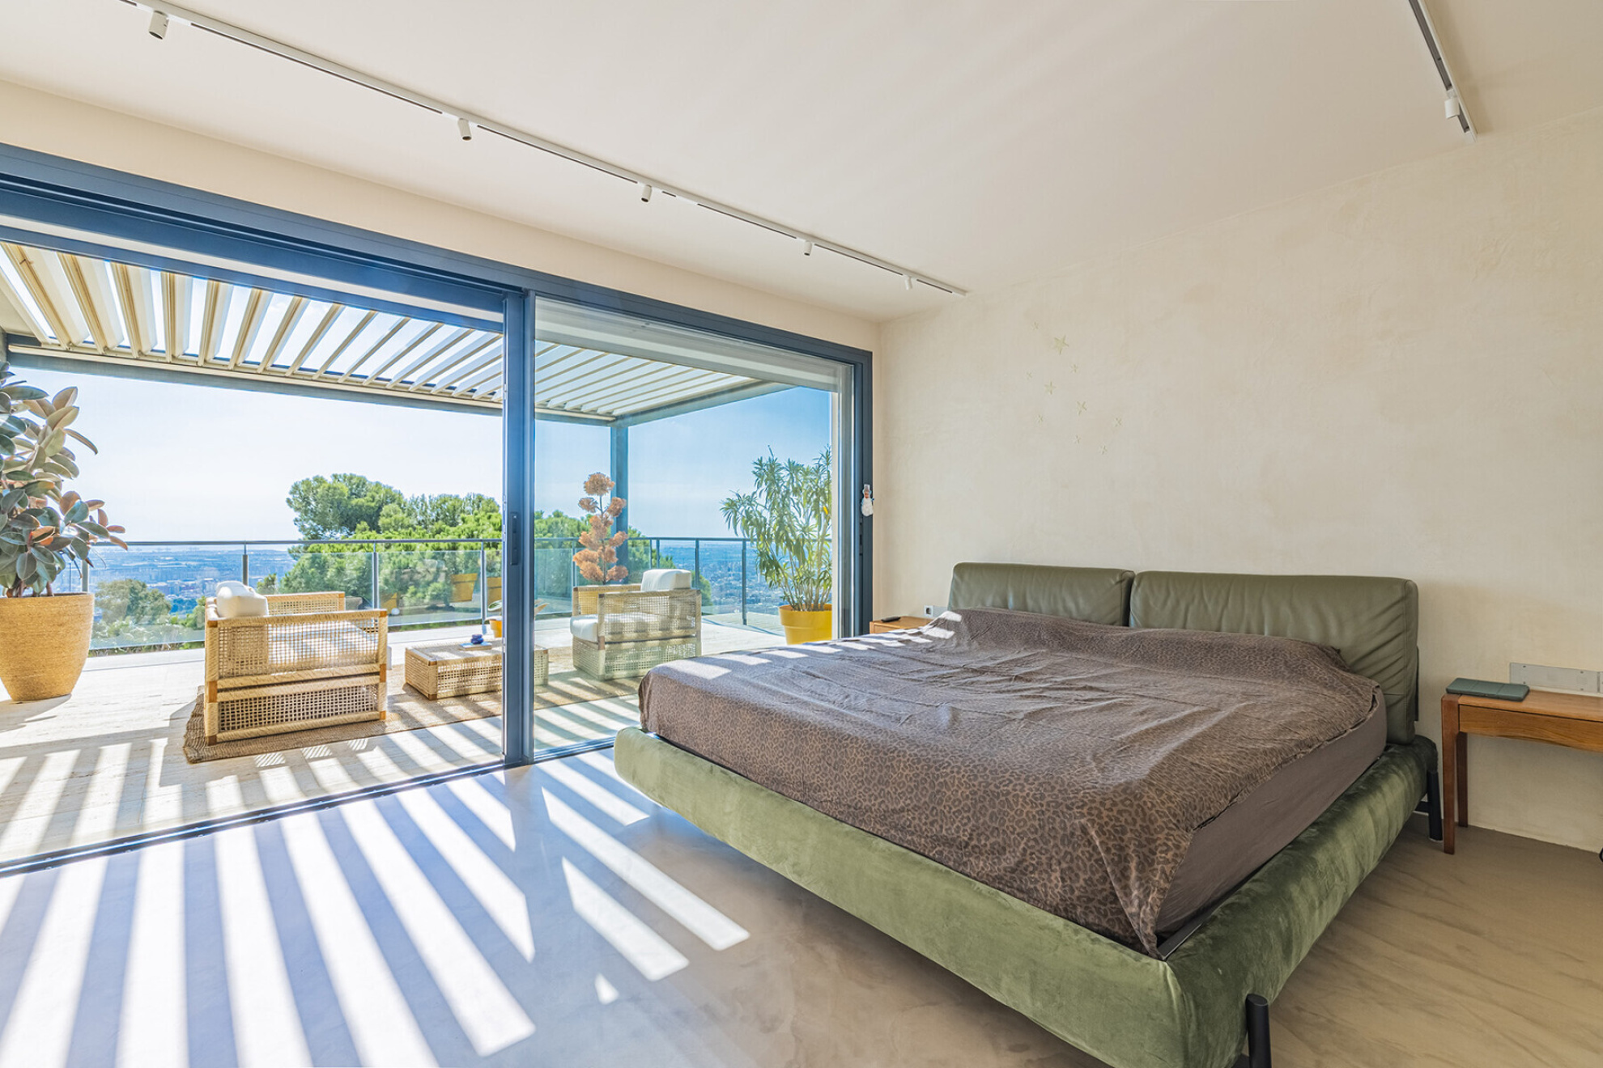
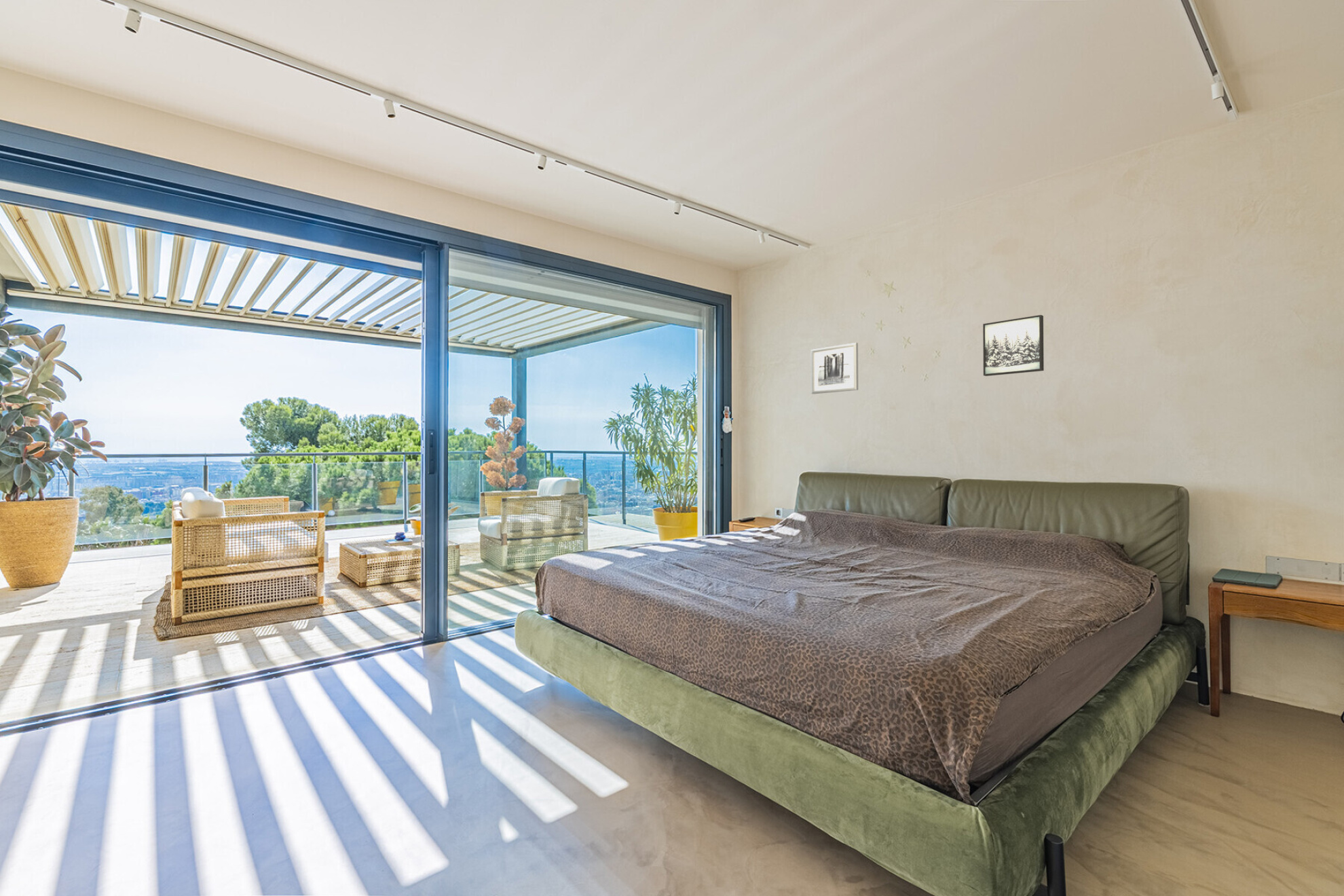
+ wall art [982,314,1045,377]
+ wall art [810,342,859,394]
